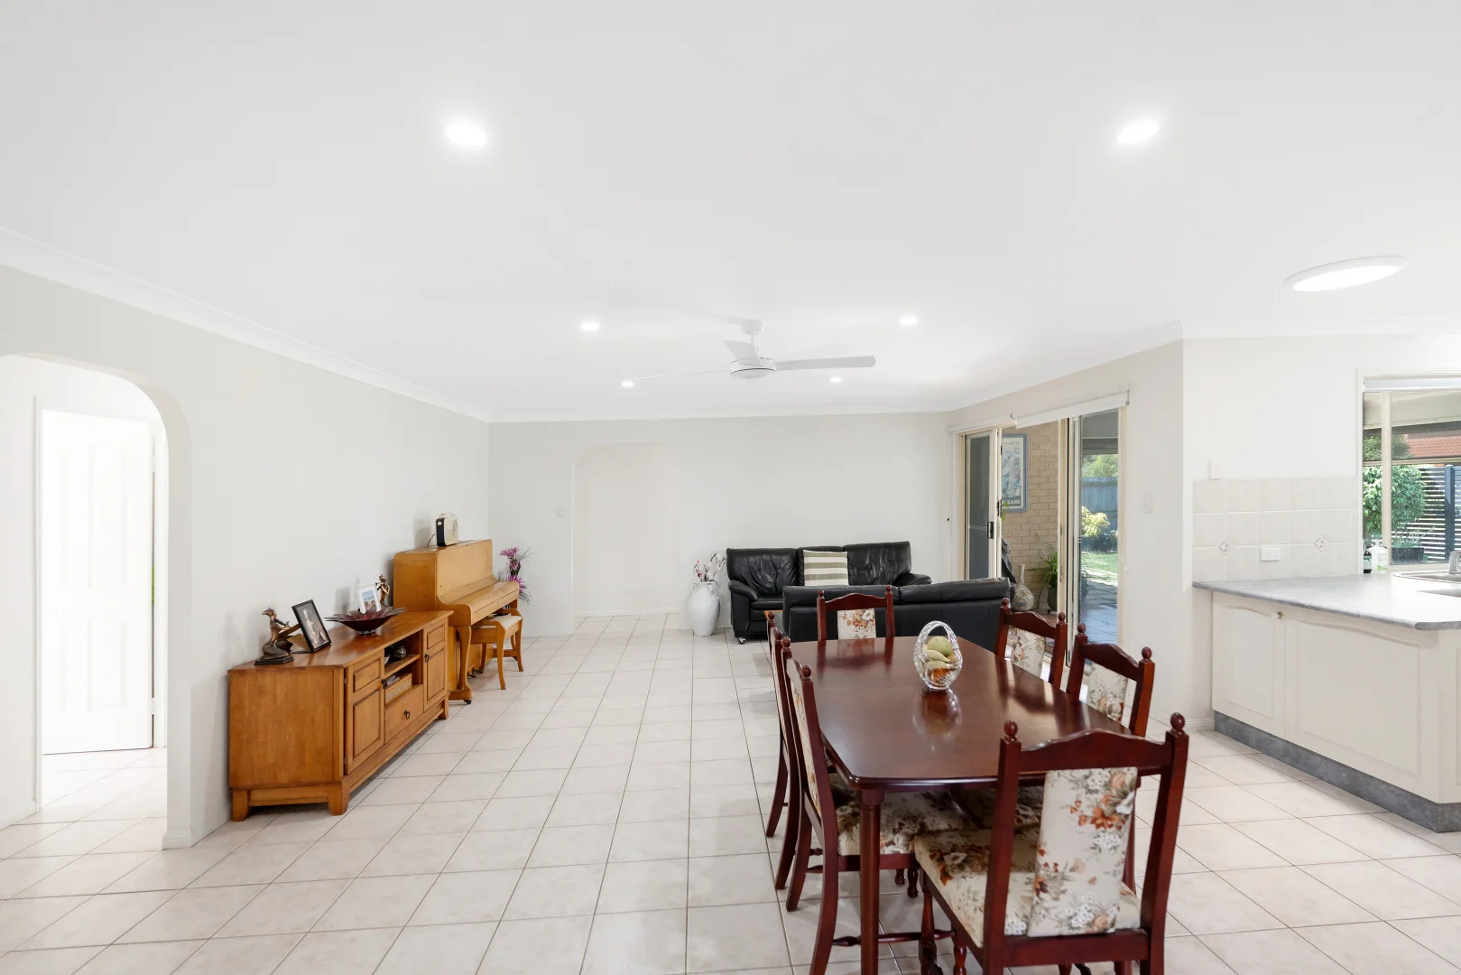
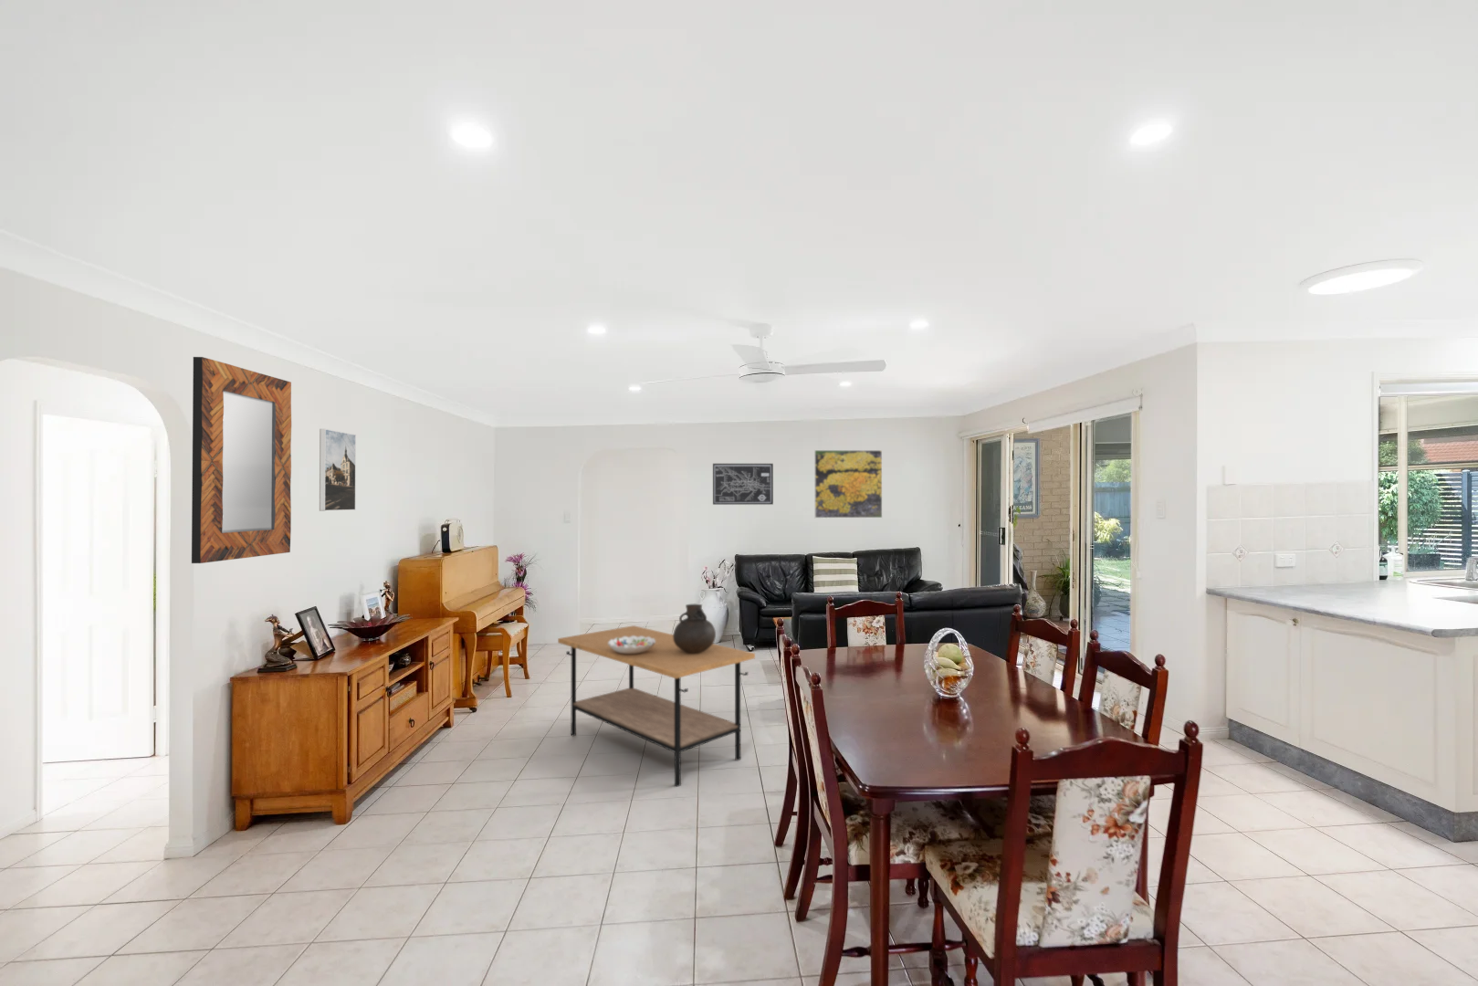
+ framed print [813,449,883,518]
+ home mirror [190,357,292,565]
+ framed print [319,428,357,512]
+ vase [672,603,716,654]
+ wall art [712,463,774,506]
+ coffee table [557,624,756,788]
+ decorative bowl [607,635,656,654]
